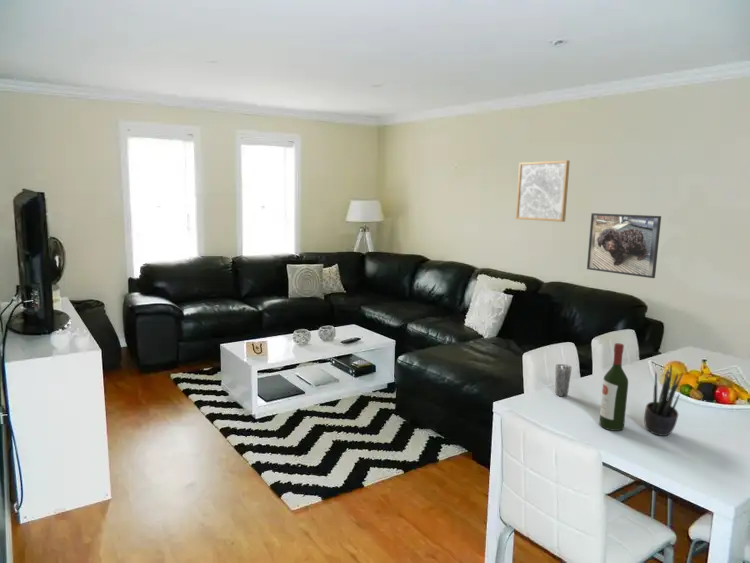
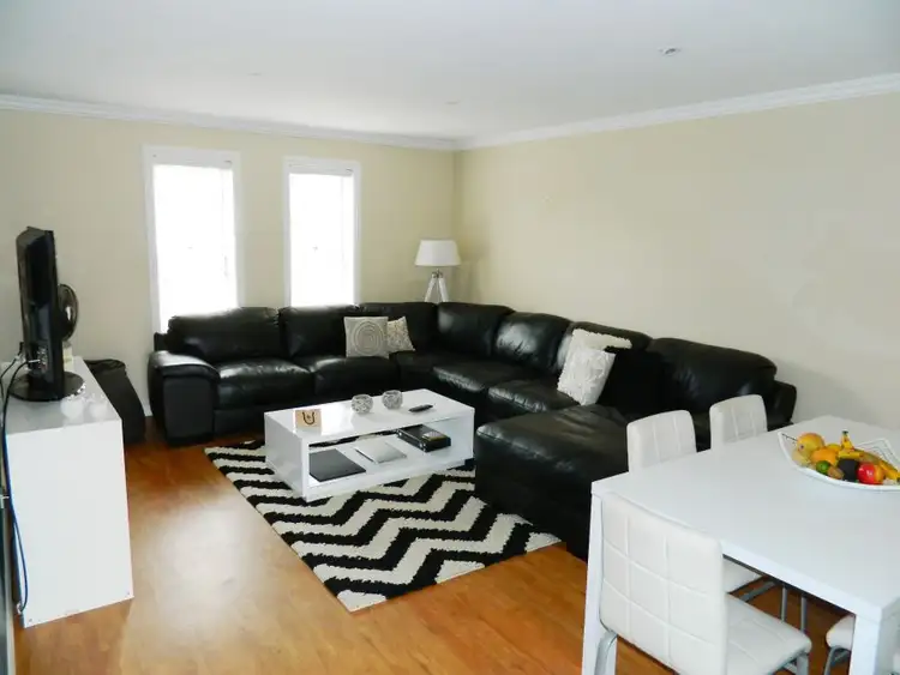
- potted plant [643,363,683,437]
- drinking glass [554,363,573,397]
- wine bottle [599,342,629,432]
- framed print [586,212,662,279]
- wall art [515,159,571,223]
